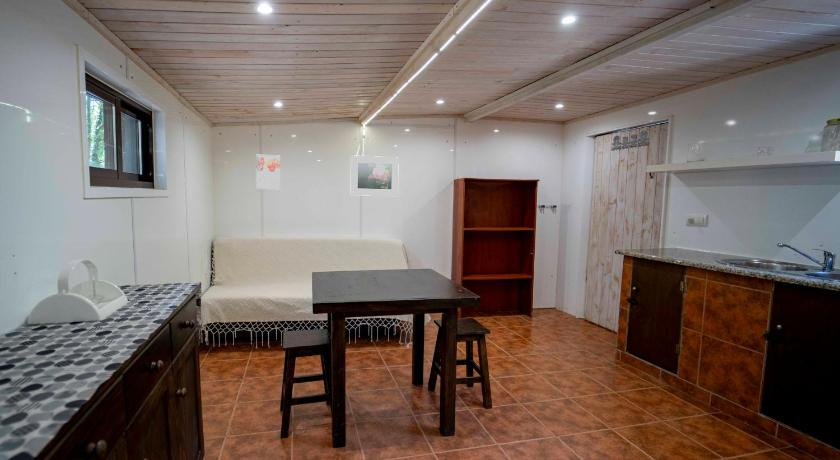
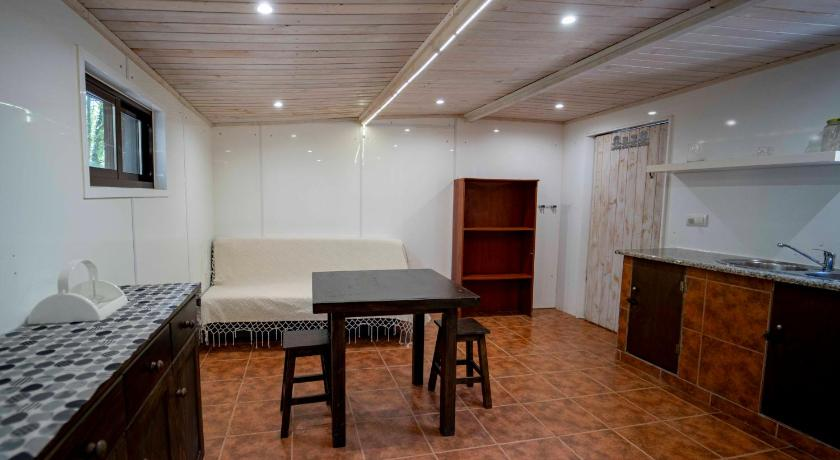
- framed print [350,154,400,197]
- wall art [255,154,281,190]
